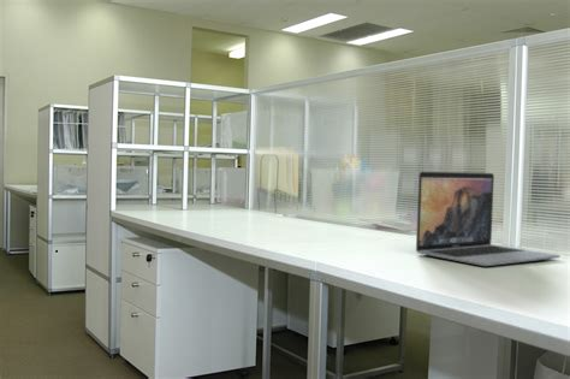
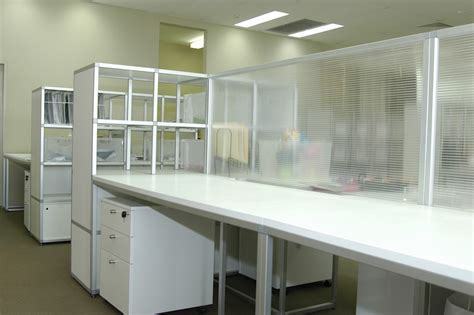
- laptop [415,171,562,267]
